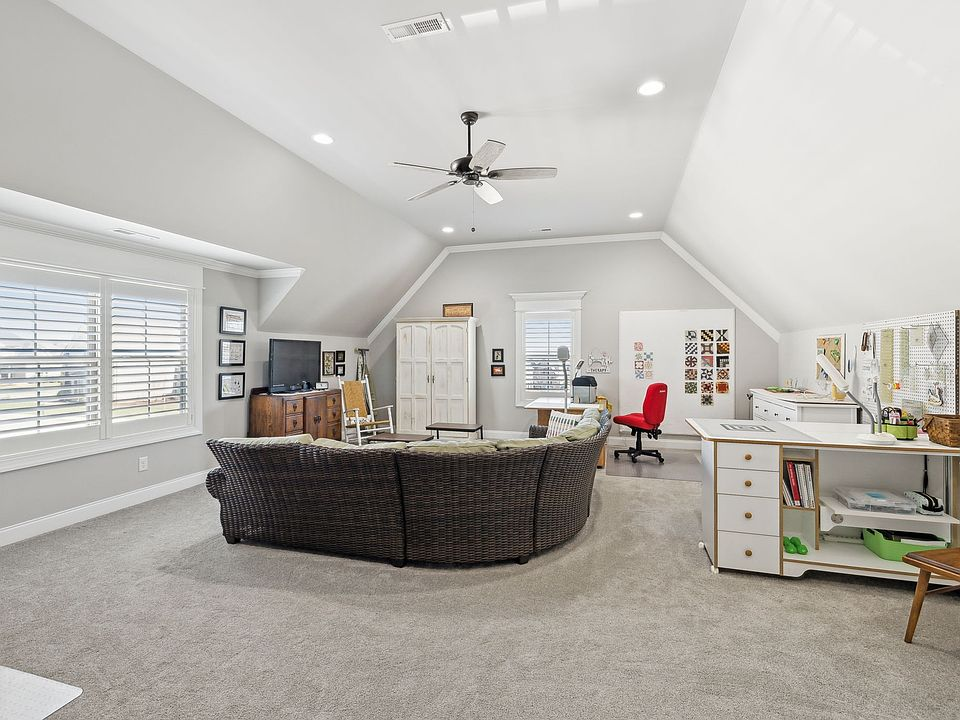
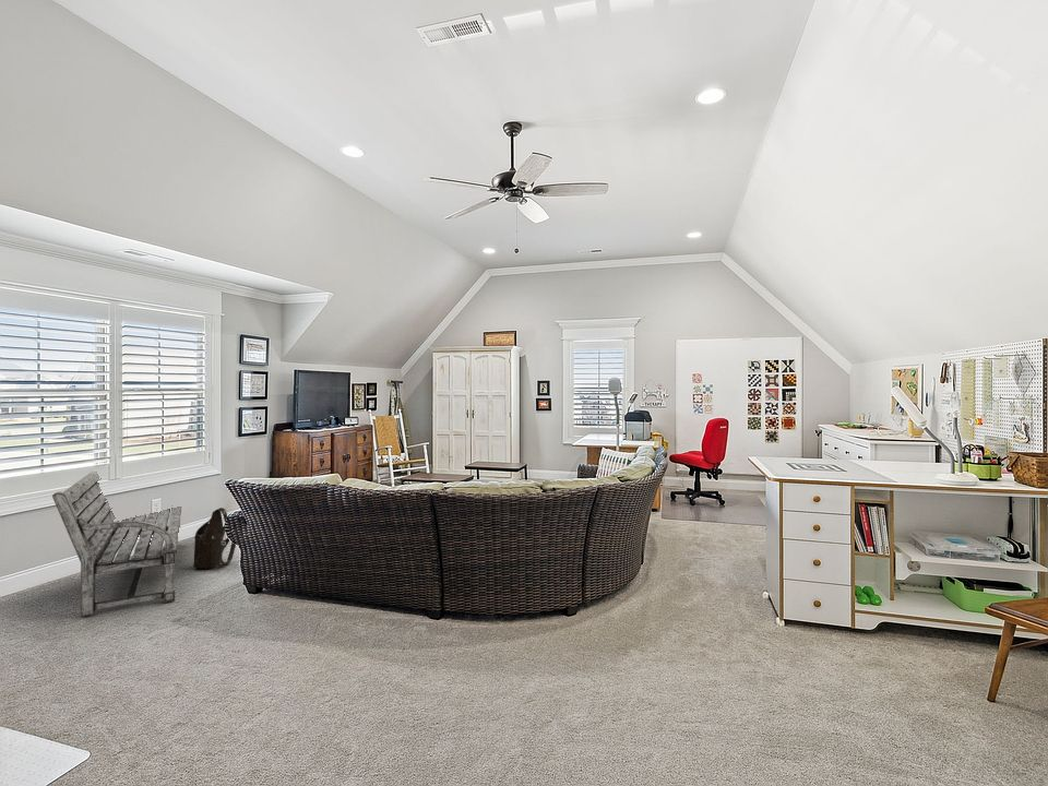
+ shoulder bag [192,507,237,570]
+ bench [51,471,182,618]
